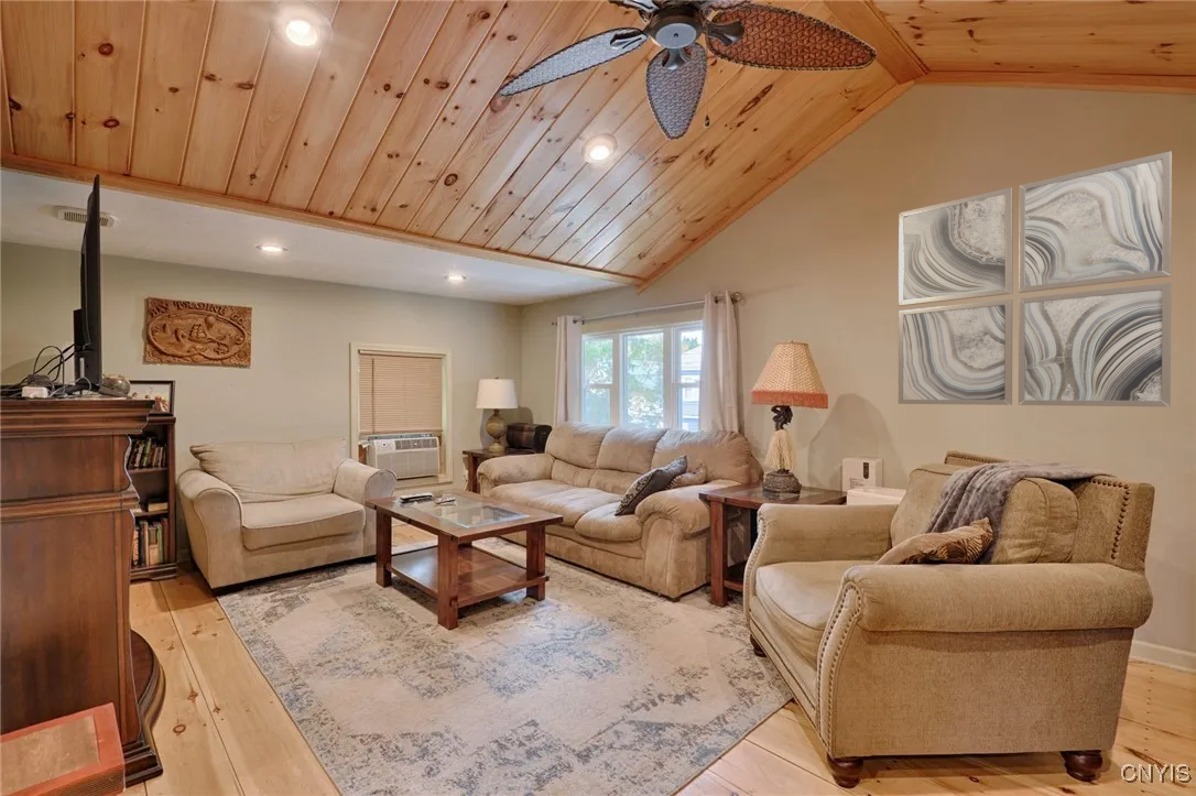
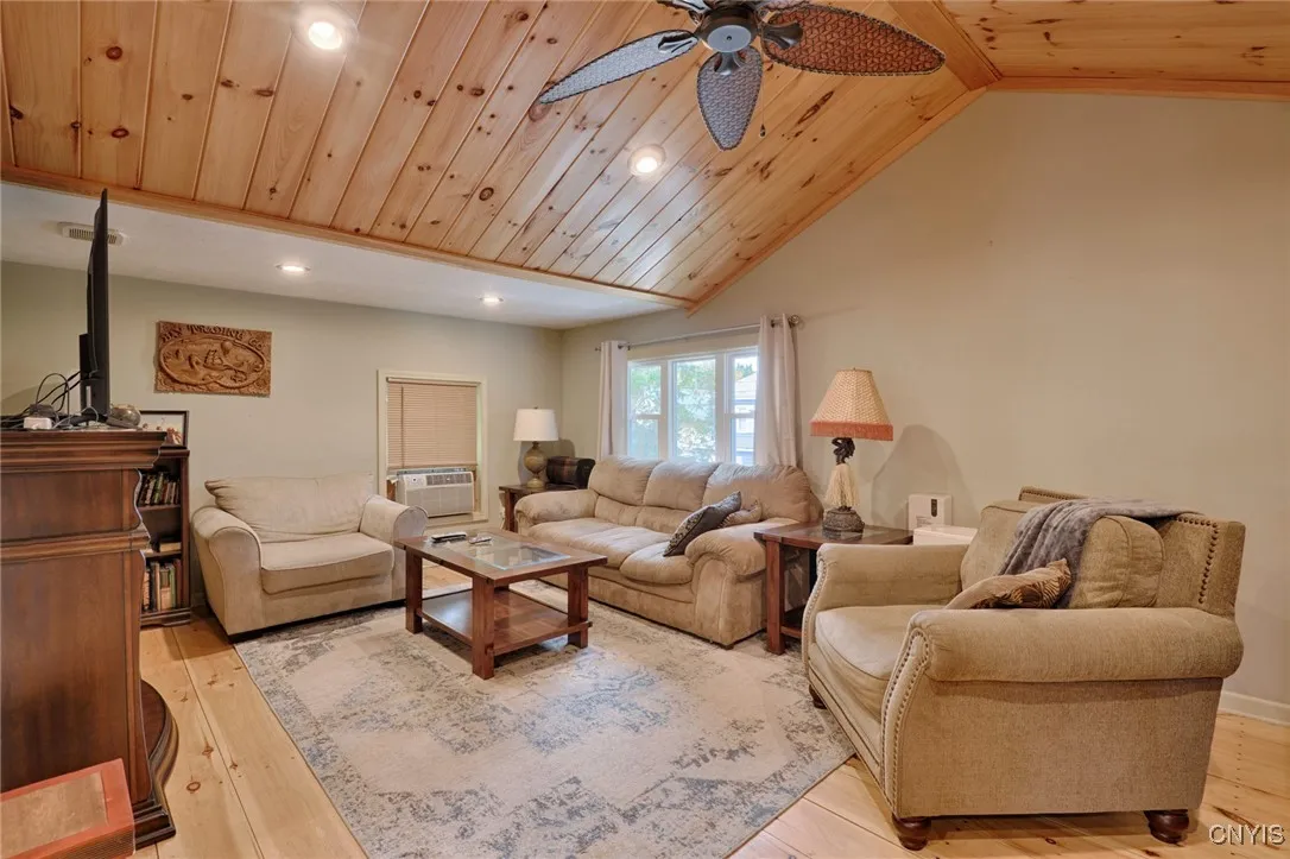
- wall art [898,150,1173,407]
